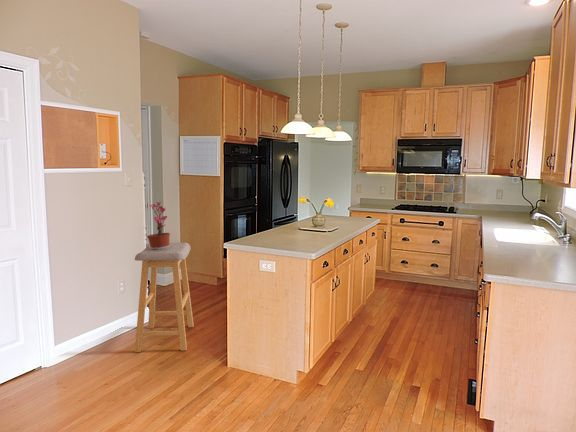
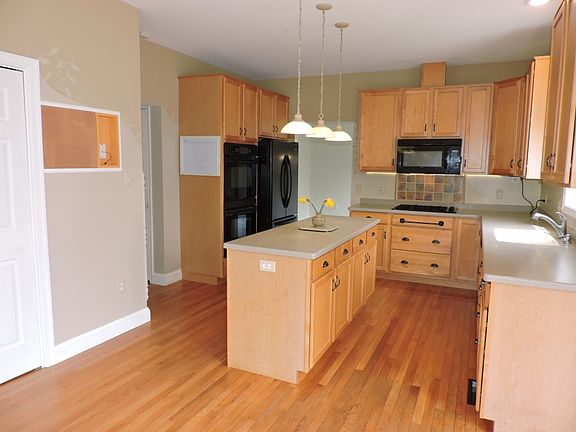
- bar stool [134,242,195,353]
- potted plant [146,201,171,249]
